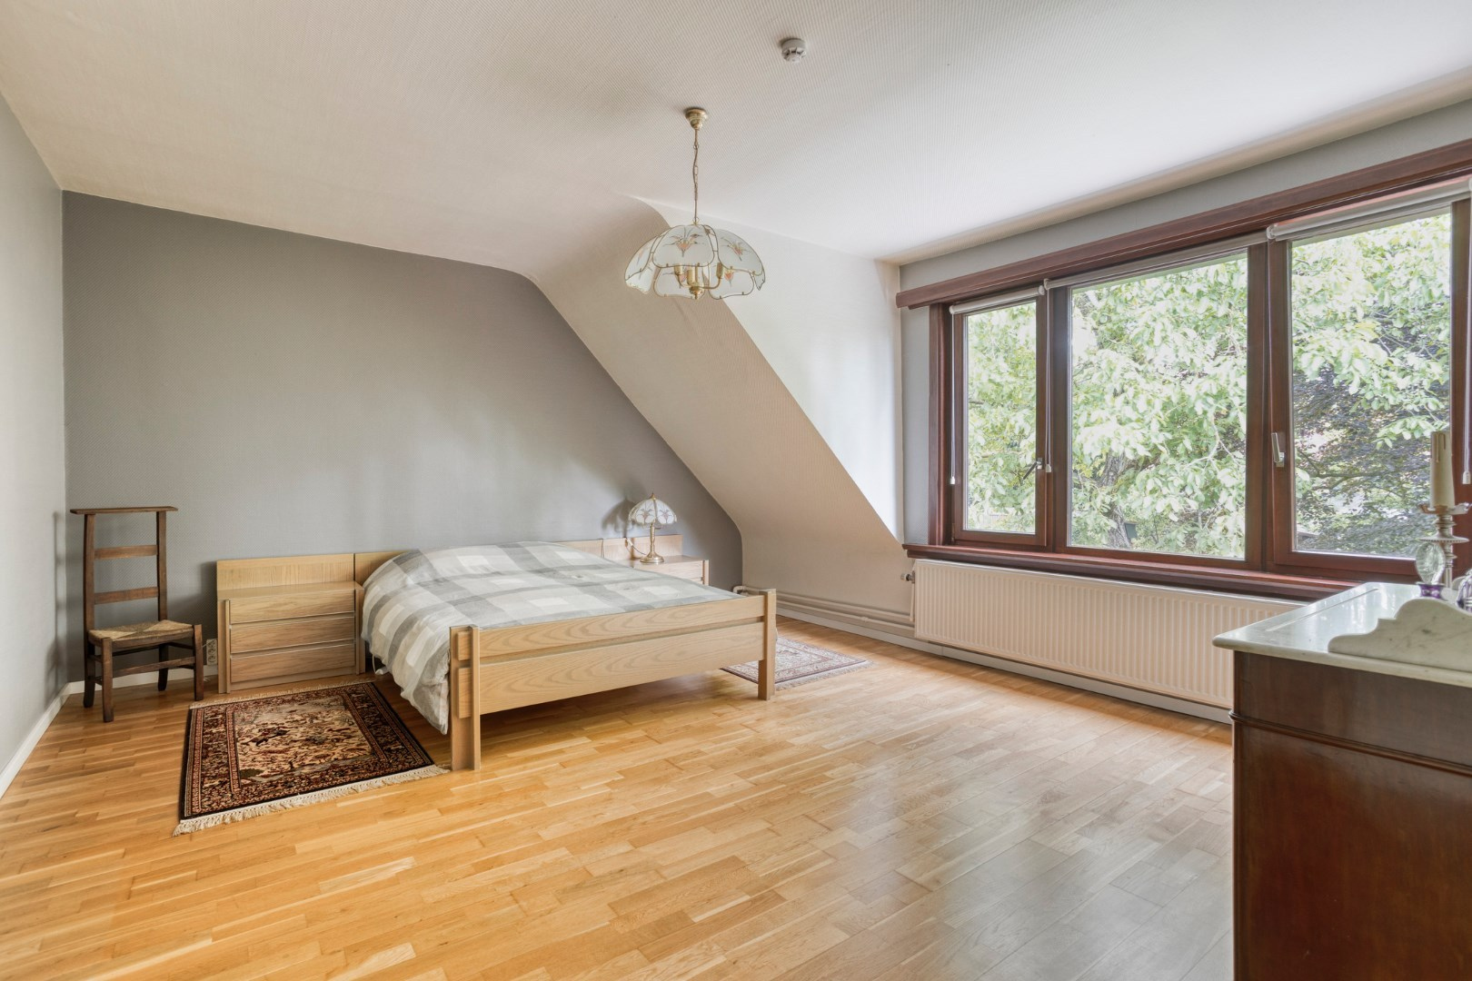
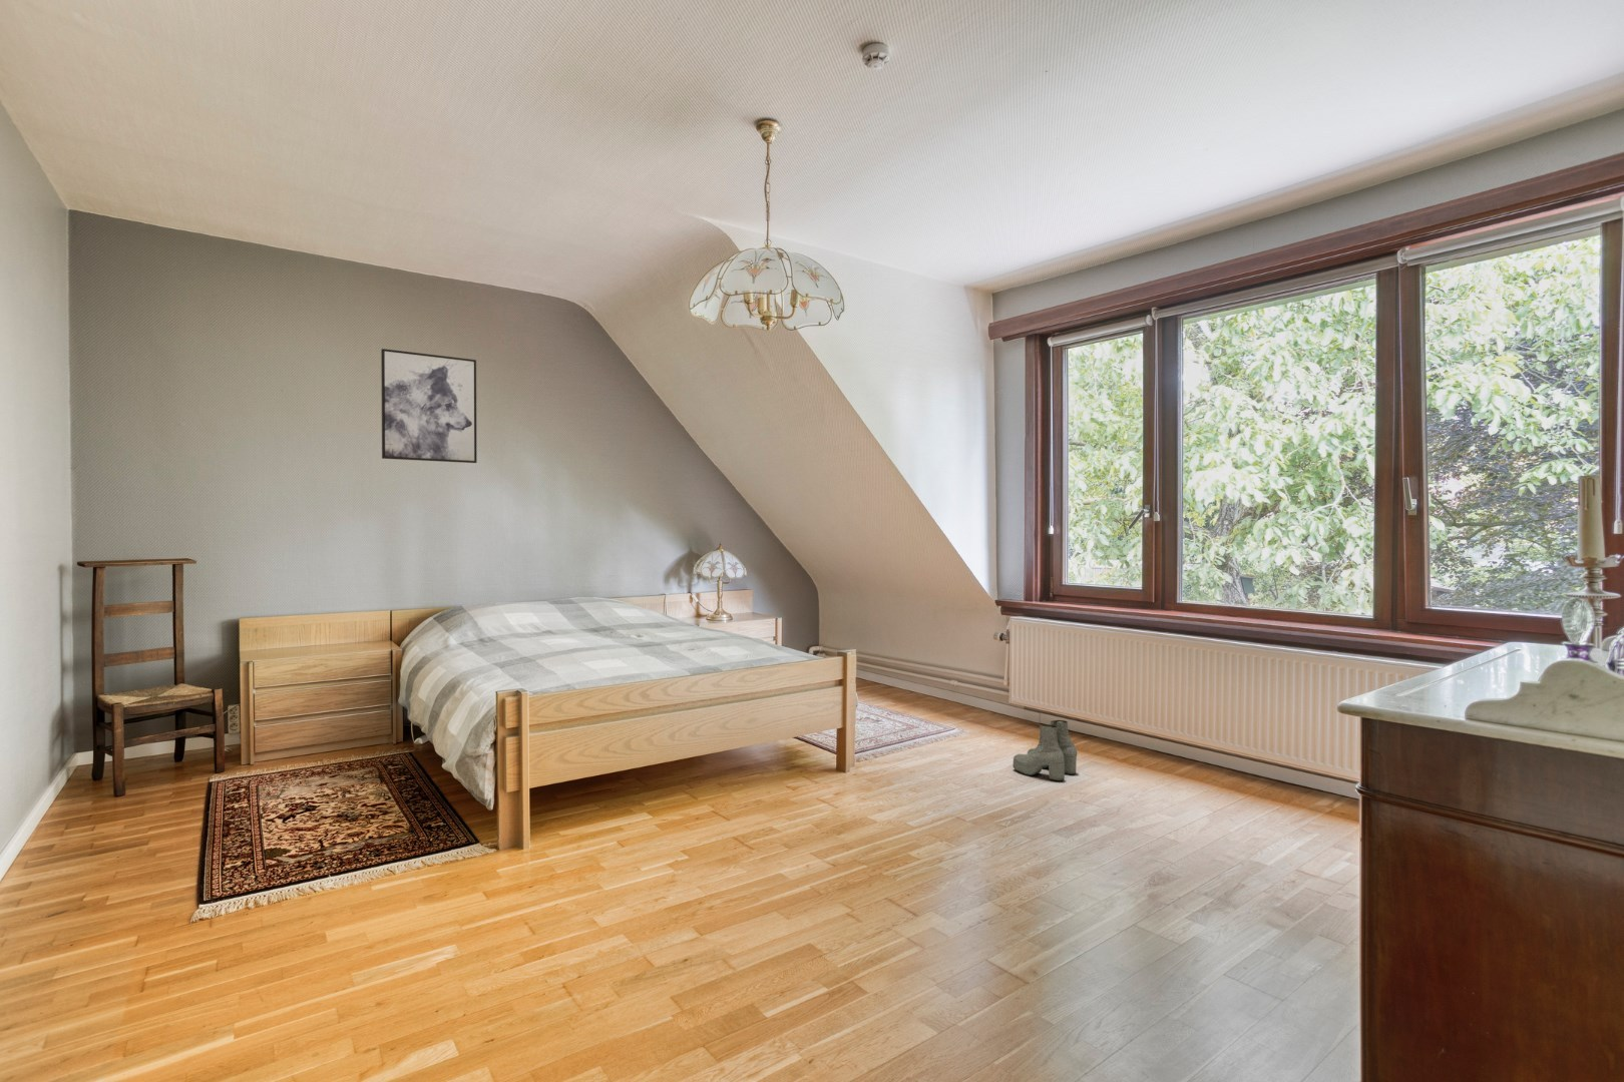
+ boots [1011,720,1078,781]
+ wall art [379,348,478,464]
